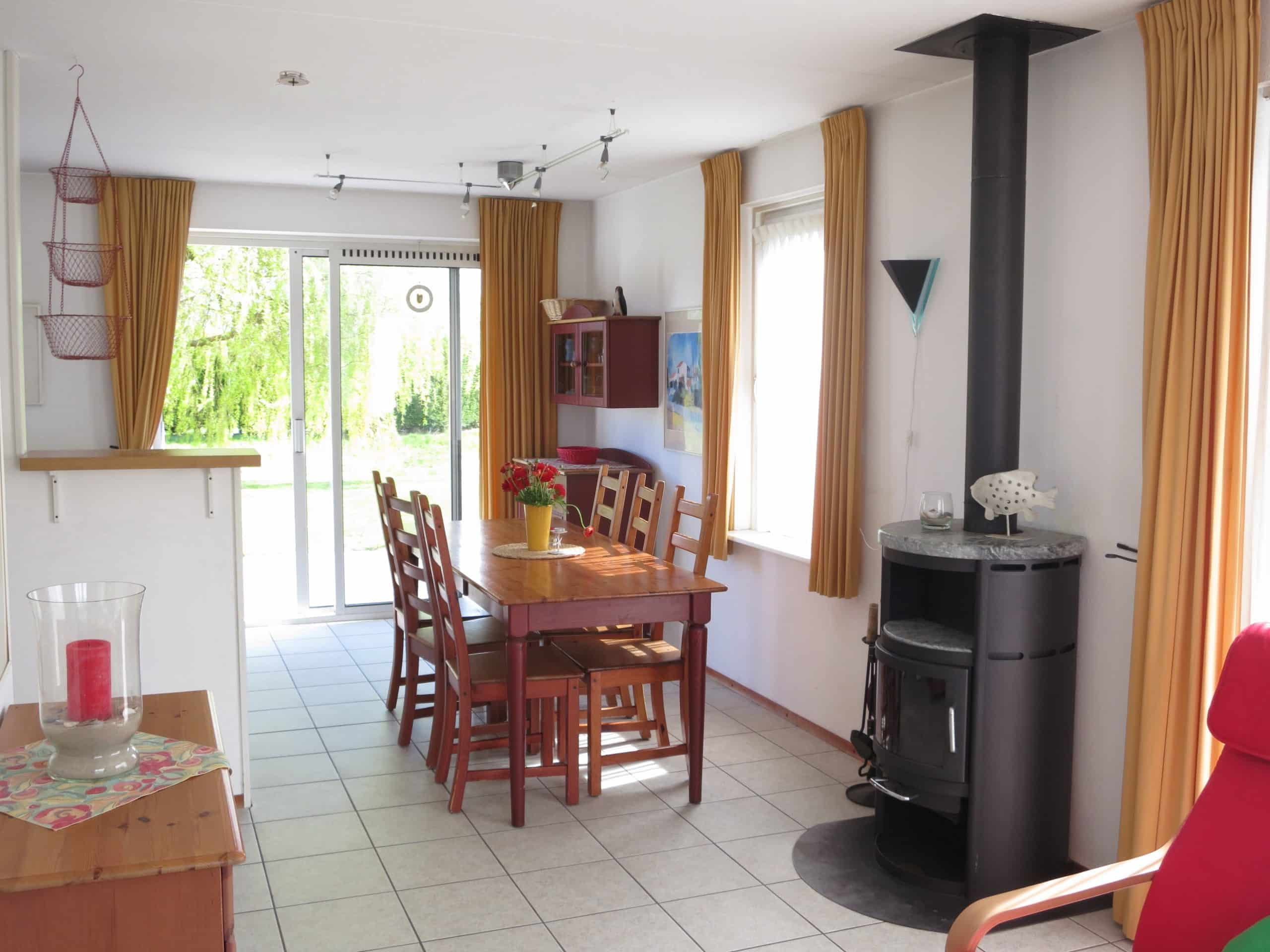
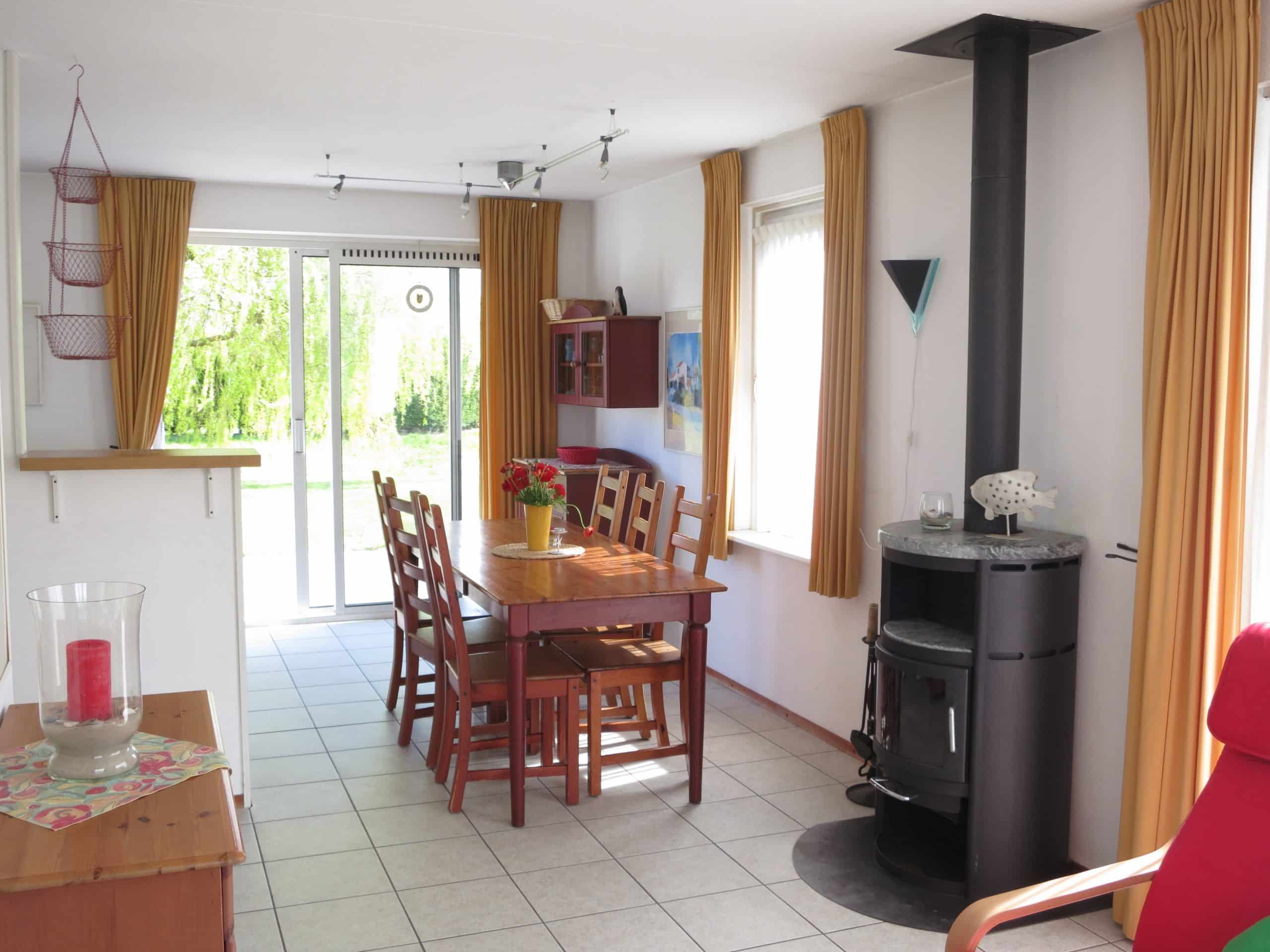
- smoke detector [276,70,311,87]
